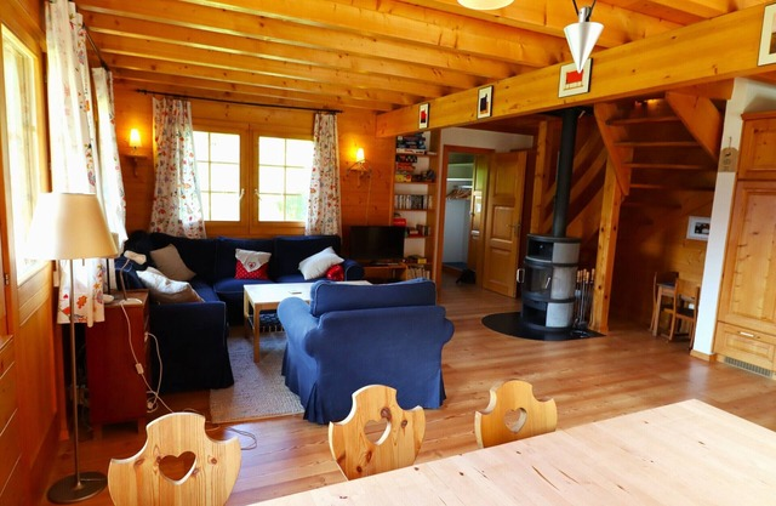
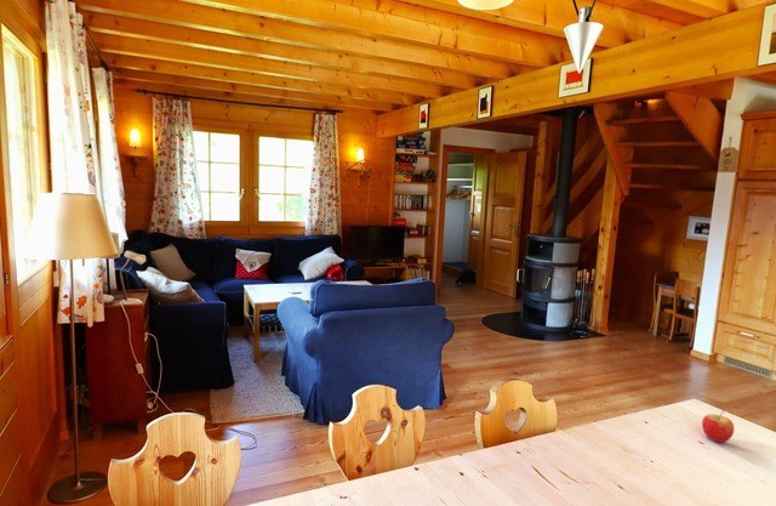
+ apple [701,409,735,444]
